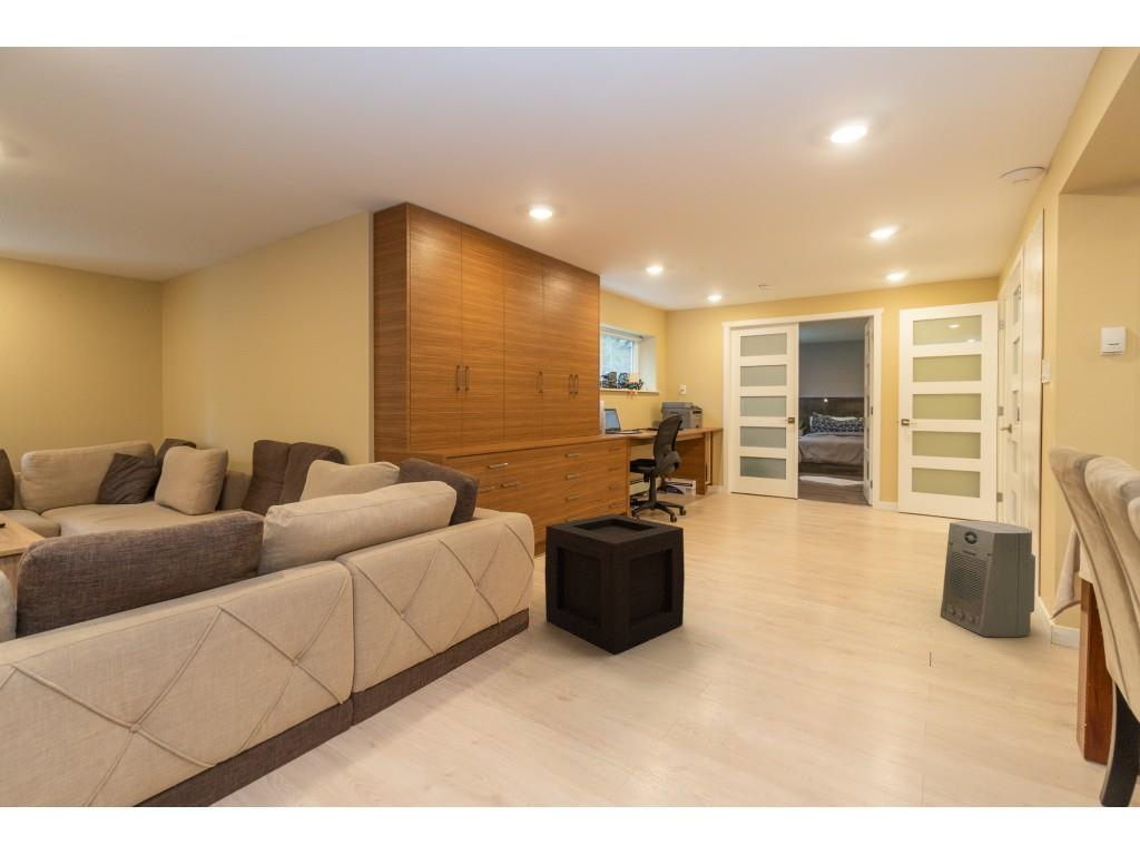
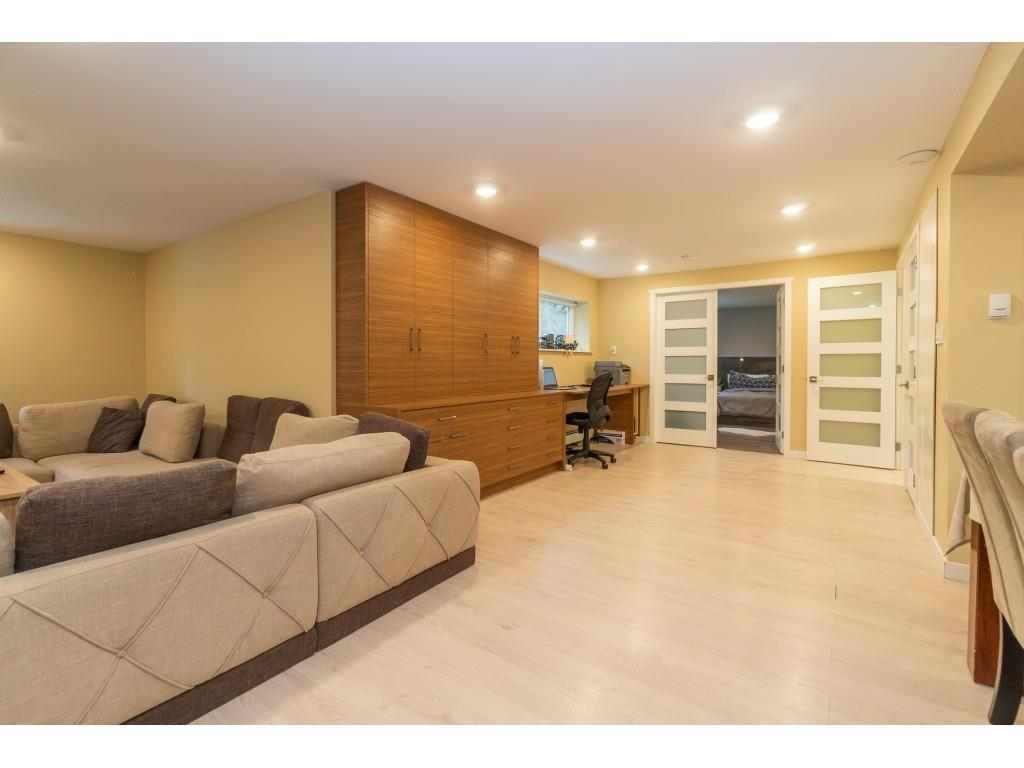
- fan [940,520,1036,638]
- wooden crate [544,513,686,655]
